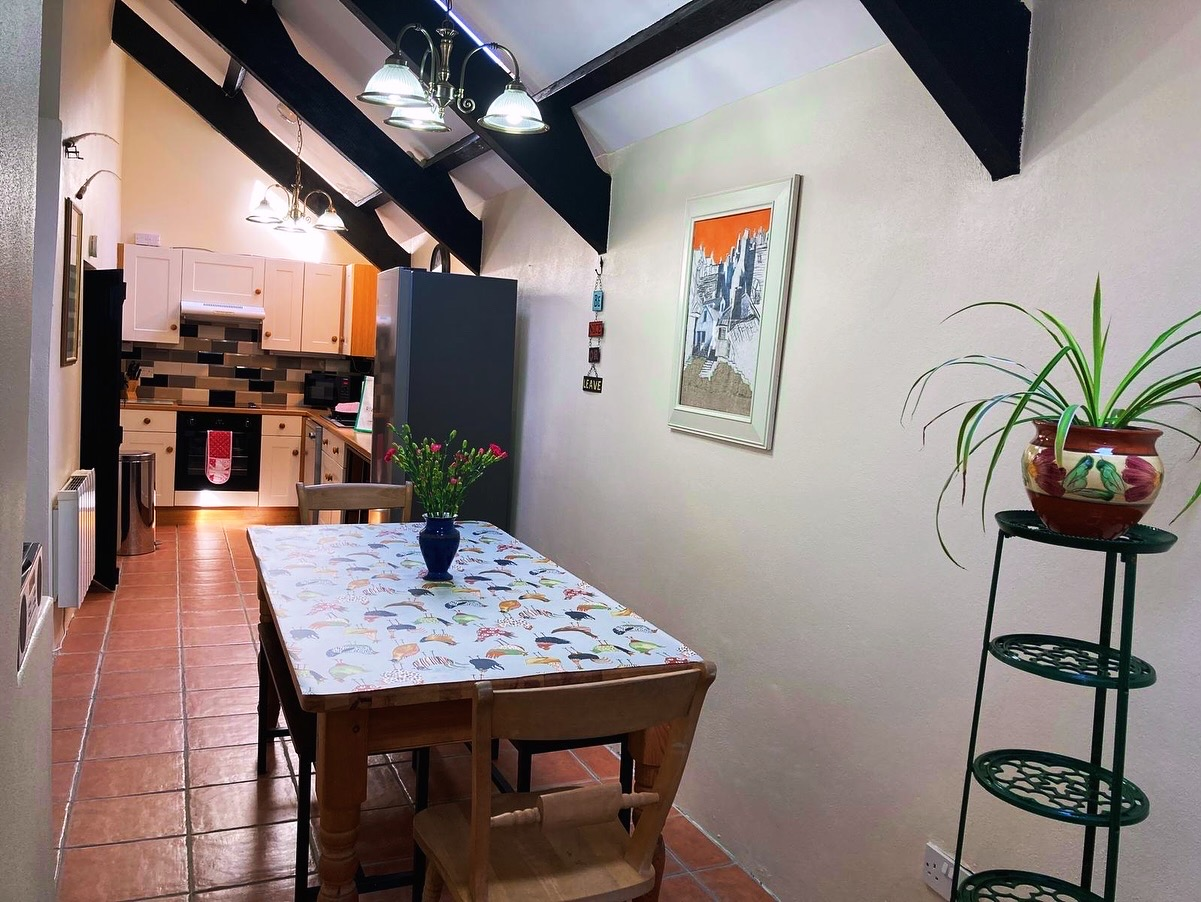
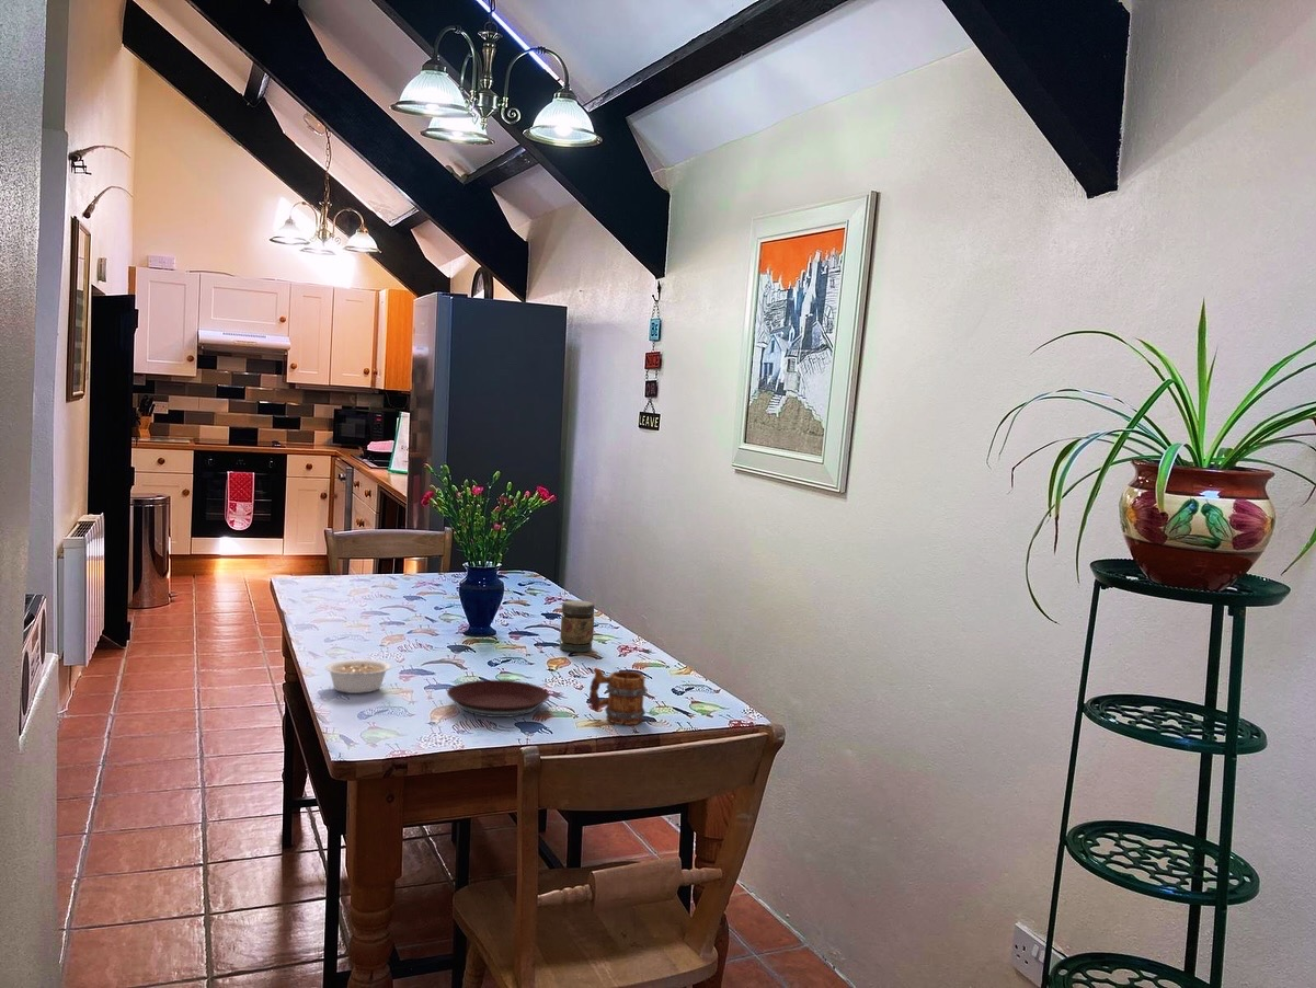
+ mug [588,667,648,726]
+ jar [559,599,595,653]
+ plate [446,679,551,719]
+ legume [324,658,400,694]
